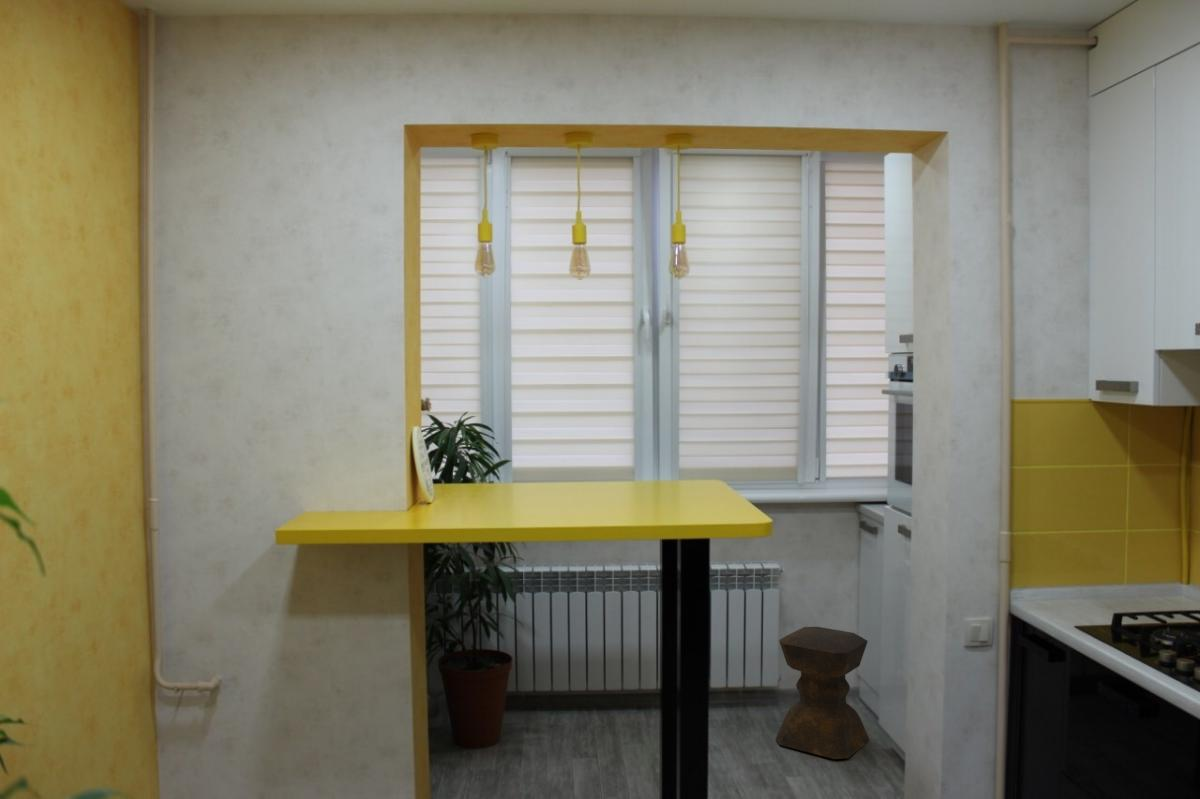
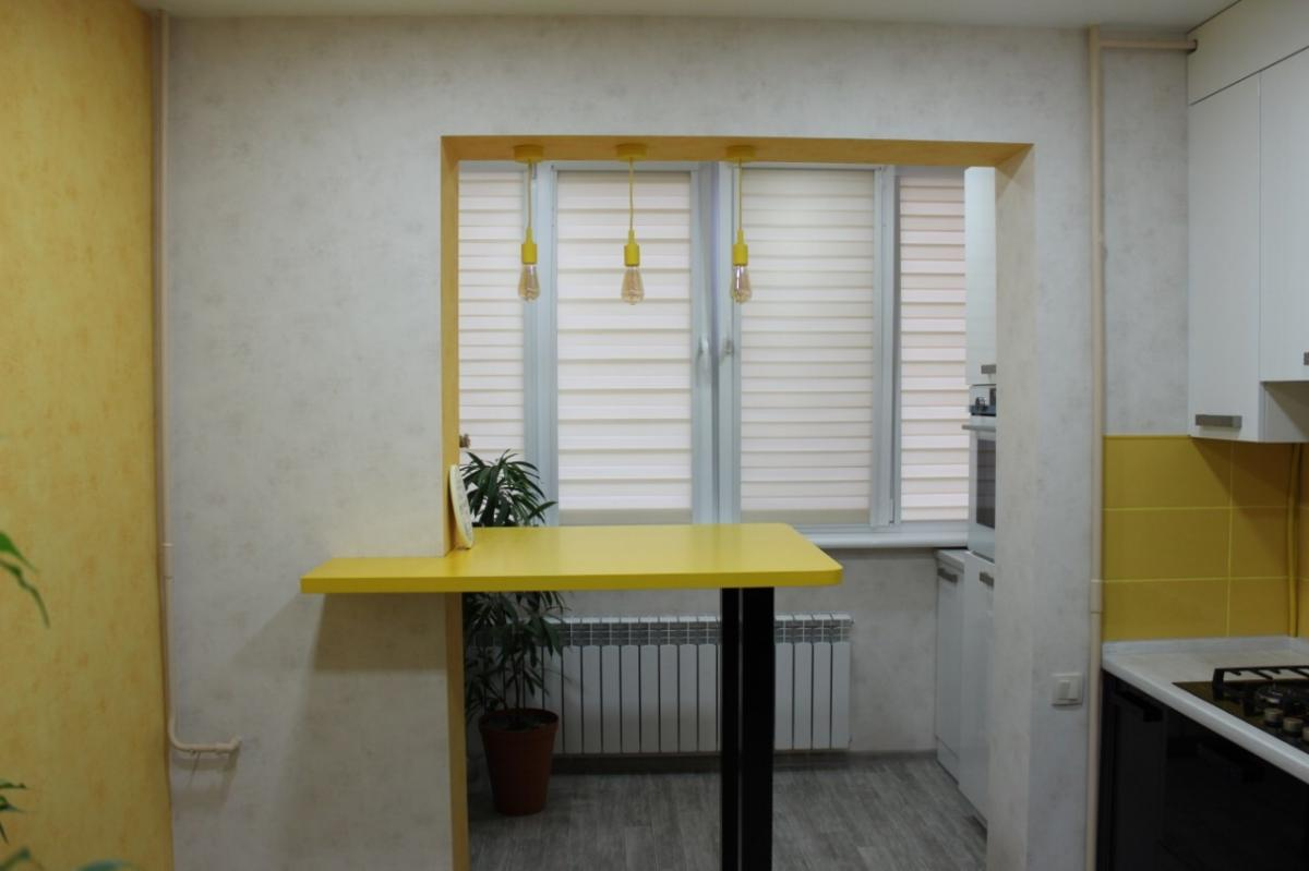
- stool [775,626,871,760]
